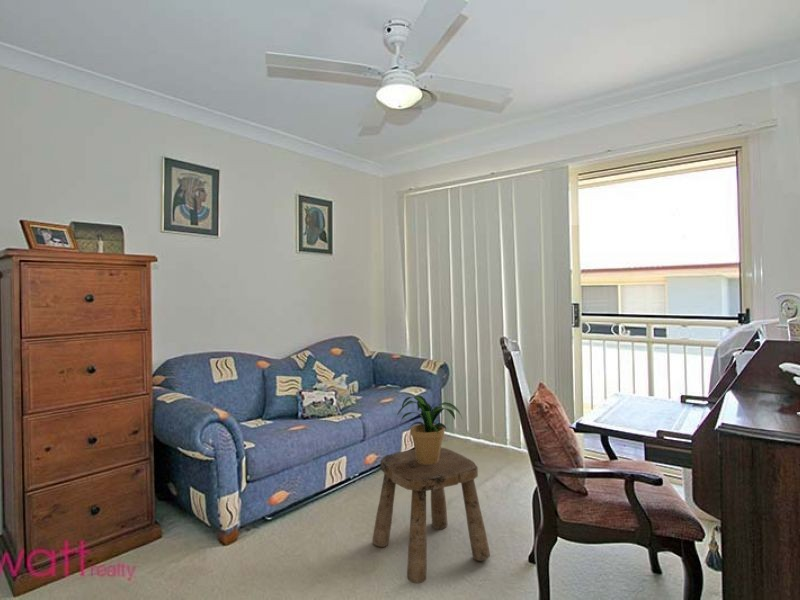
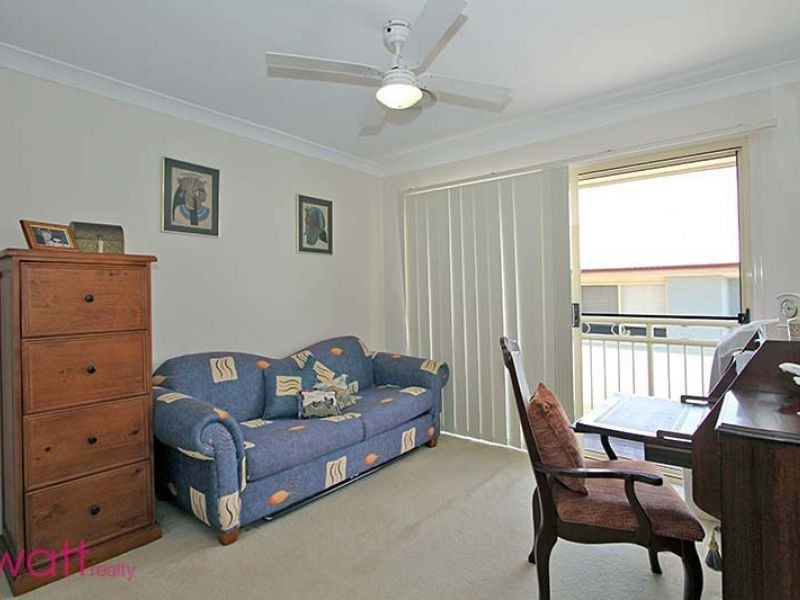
- potted plant [396,395,463,464]
- stool [371,447,491,584]
